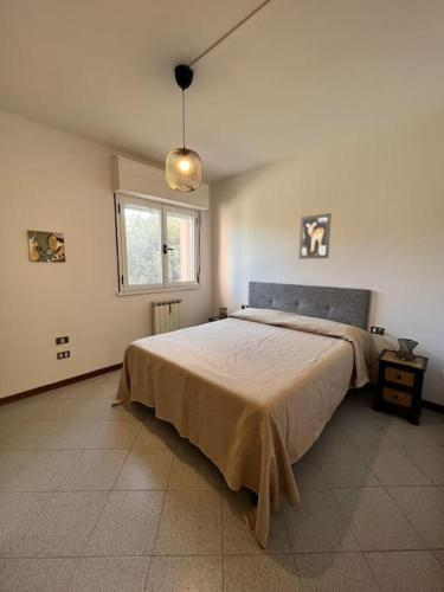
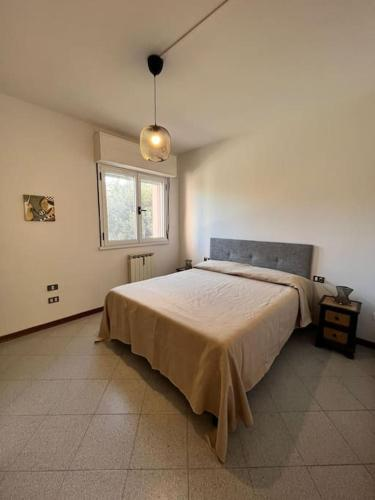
- wall art [297,212,333,260]
